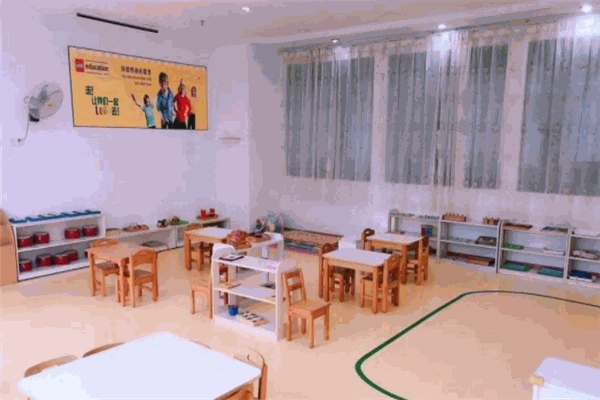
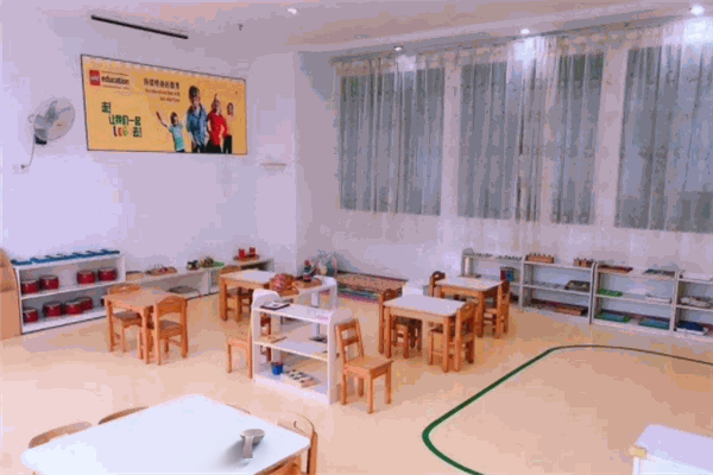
+ spoon rest [239,428,266,460]
